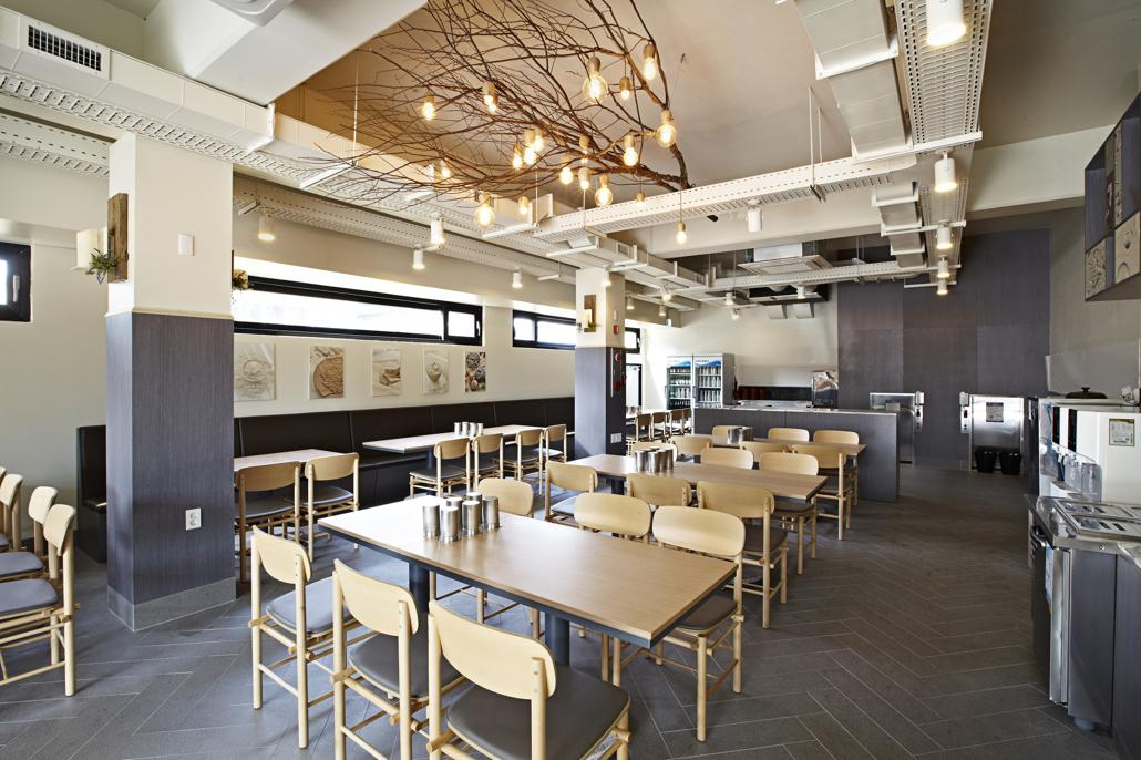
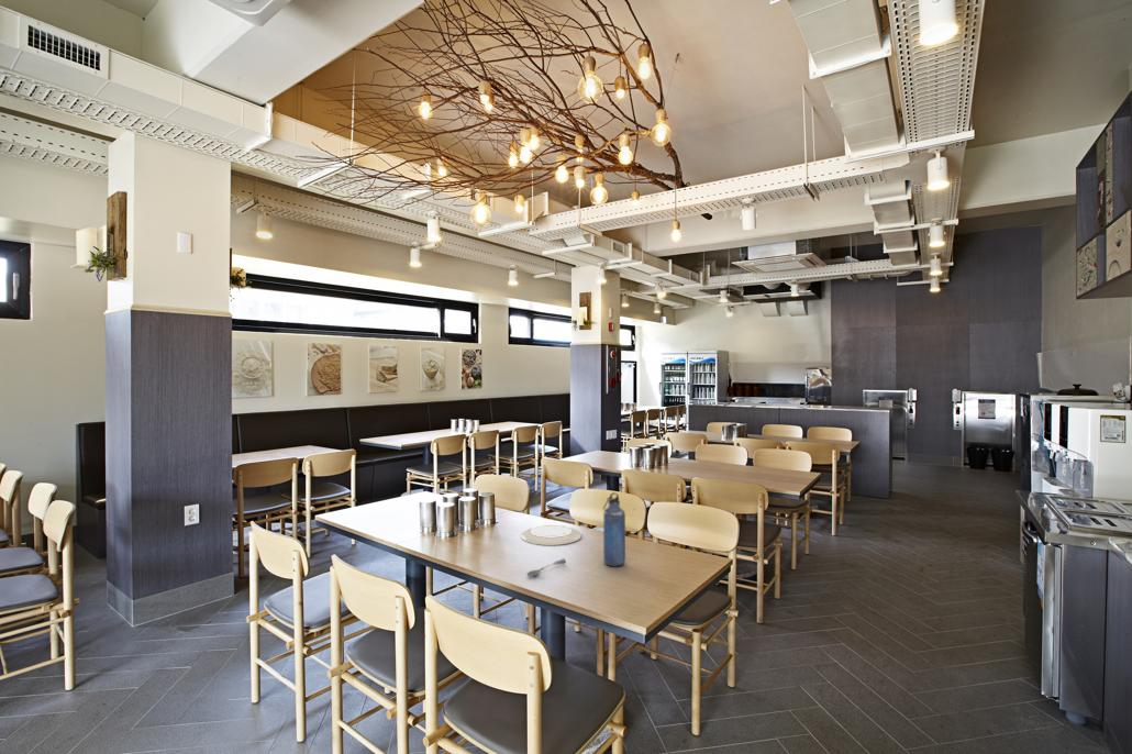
+ plate [520,524,582,546]
+ soupspoon [526,557,567,577]
+ water bottle [602,491,626,567]
